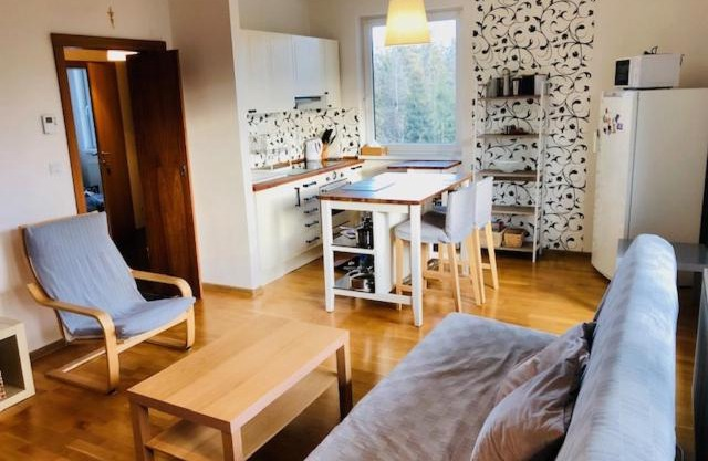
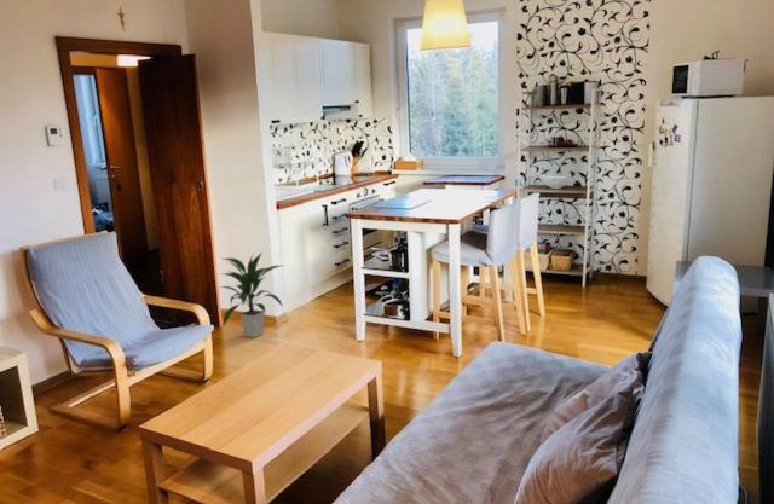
+ indoor plant [216,250,285,338]
